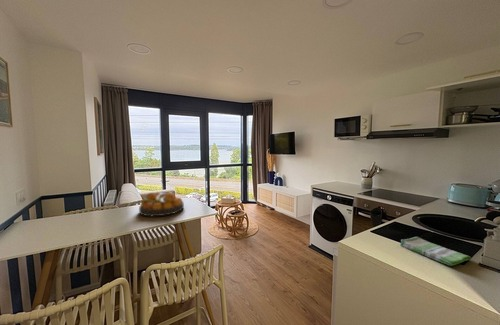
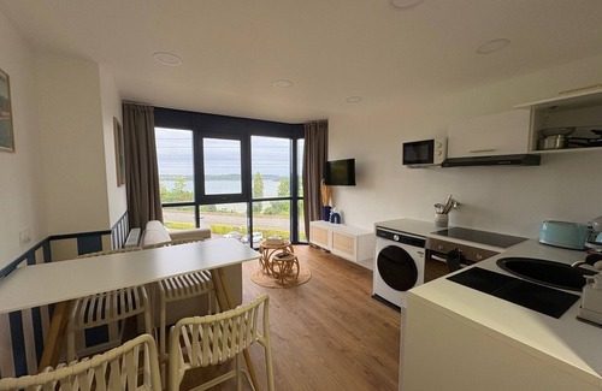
- dish towel [399,236,472,267]
- fruit bowl [138,191,185,217]
